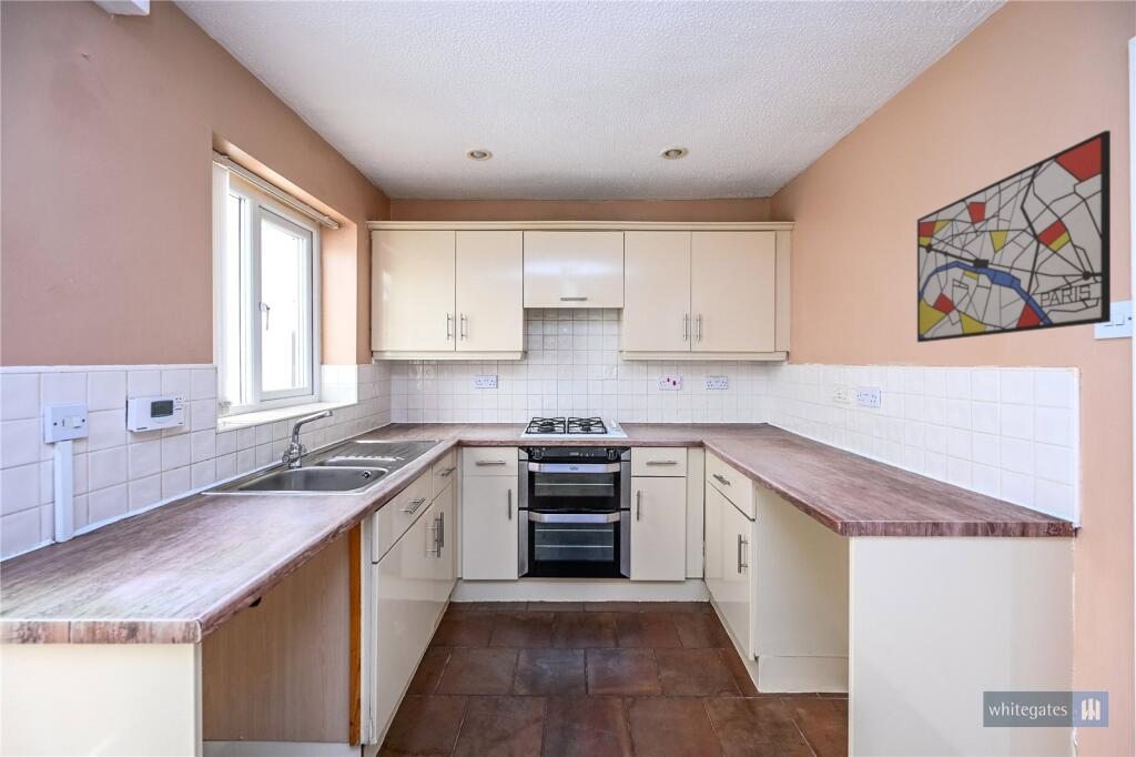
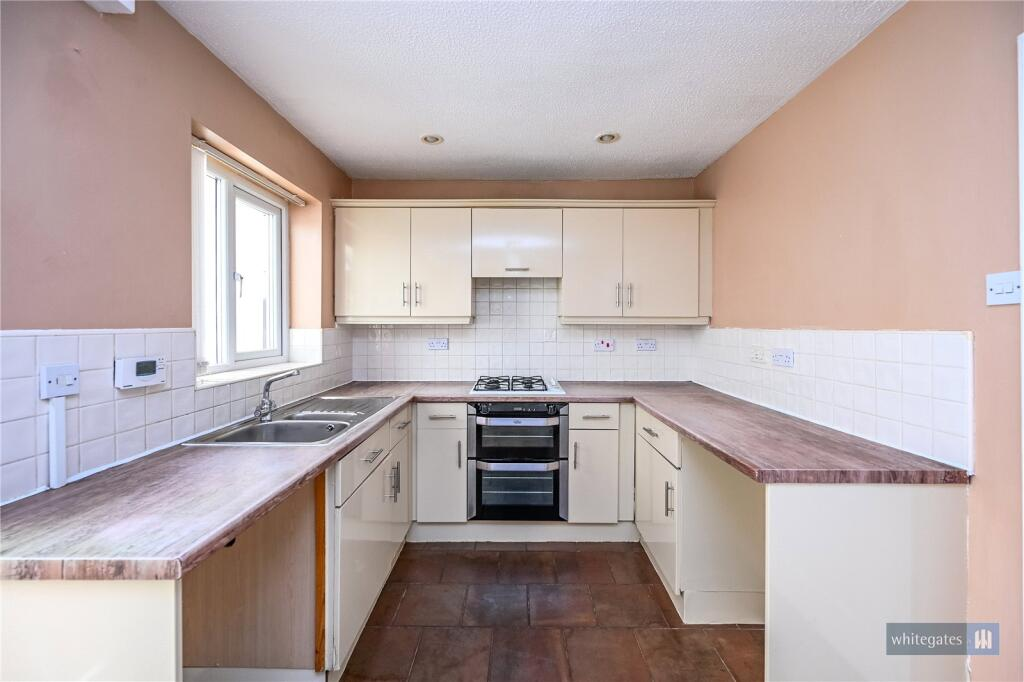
- wall art [916,130,1112,343]
